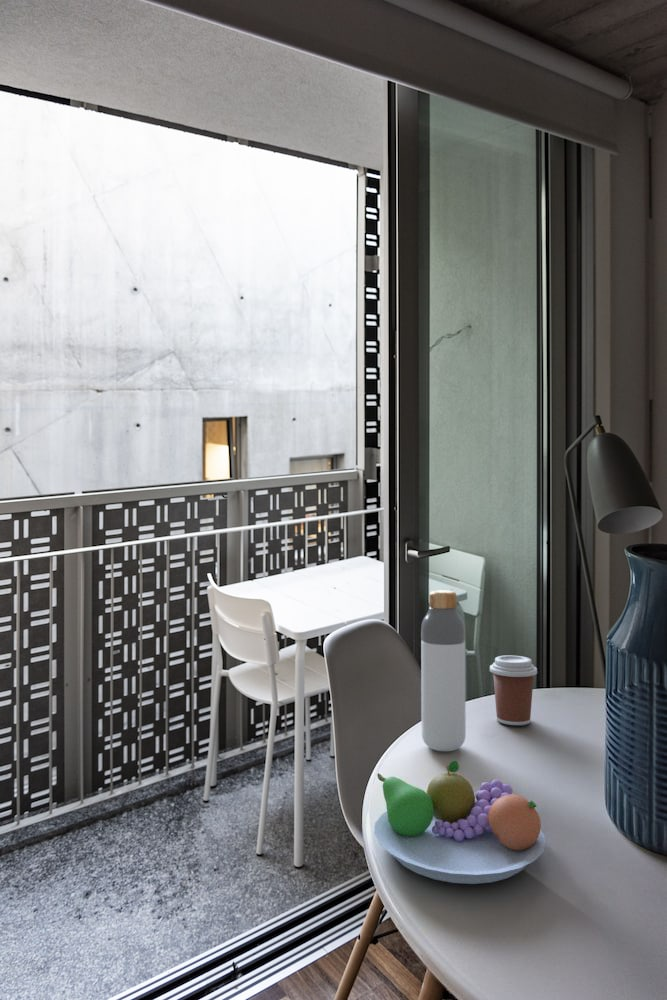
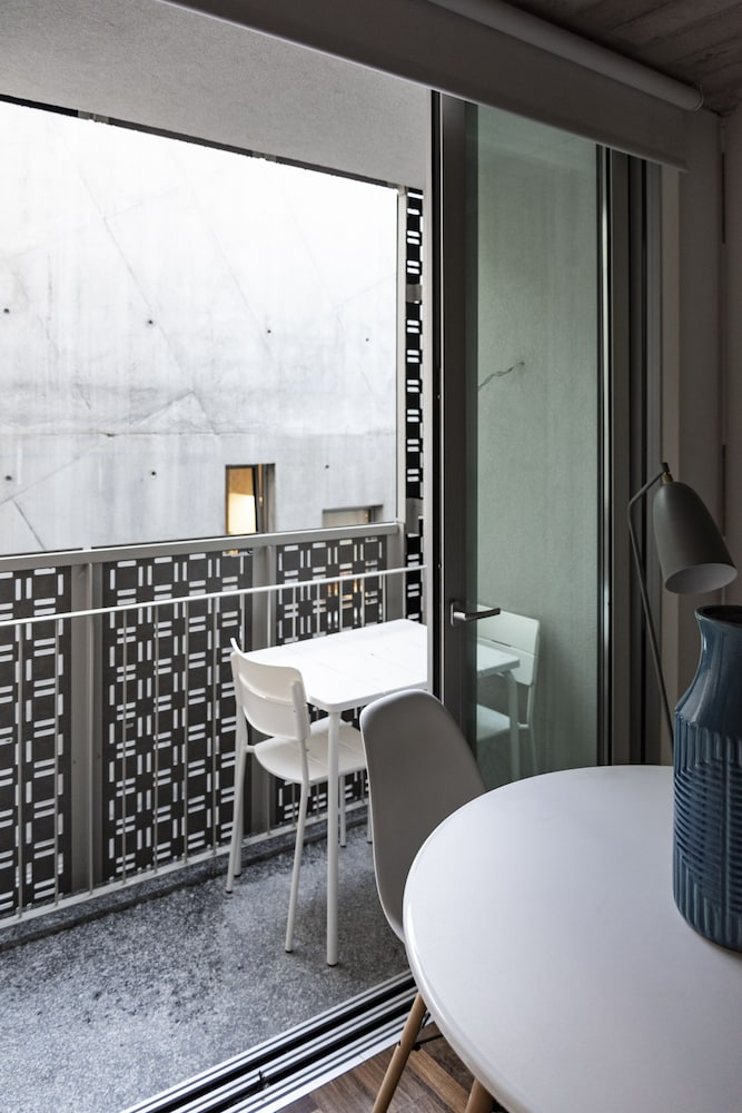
- fruit bowl [373,759,547,885]
- coffee cup [489,654,538,726]
- bottle [420,589,467,752]
